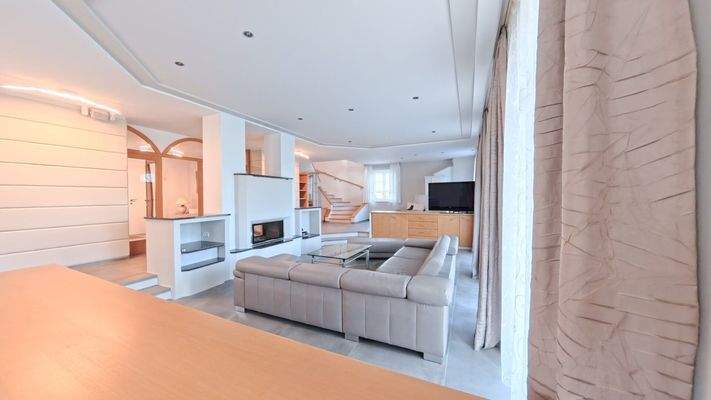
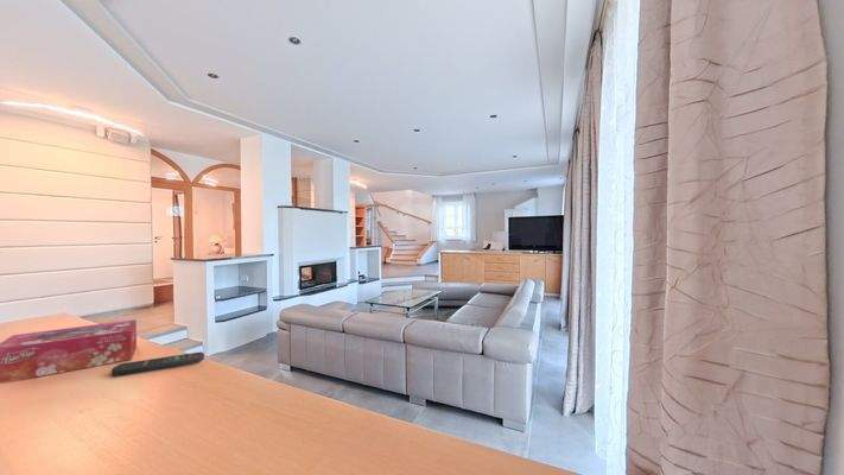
+ tissue box [0,318,138,385]
+ remote control [110,350,205,378]
